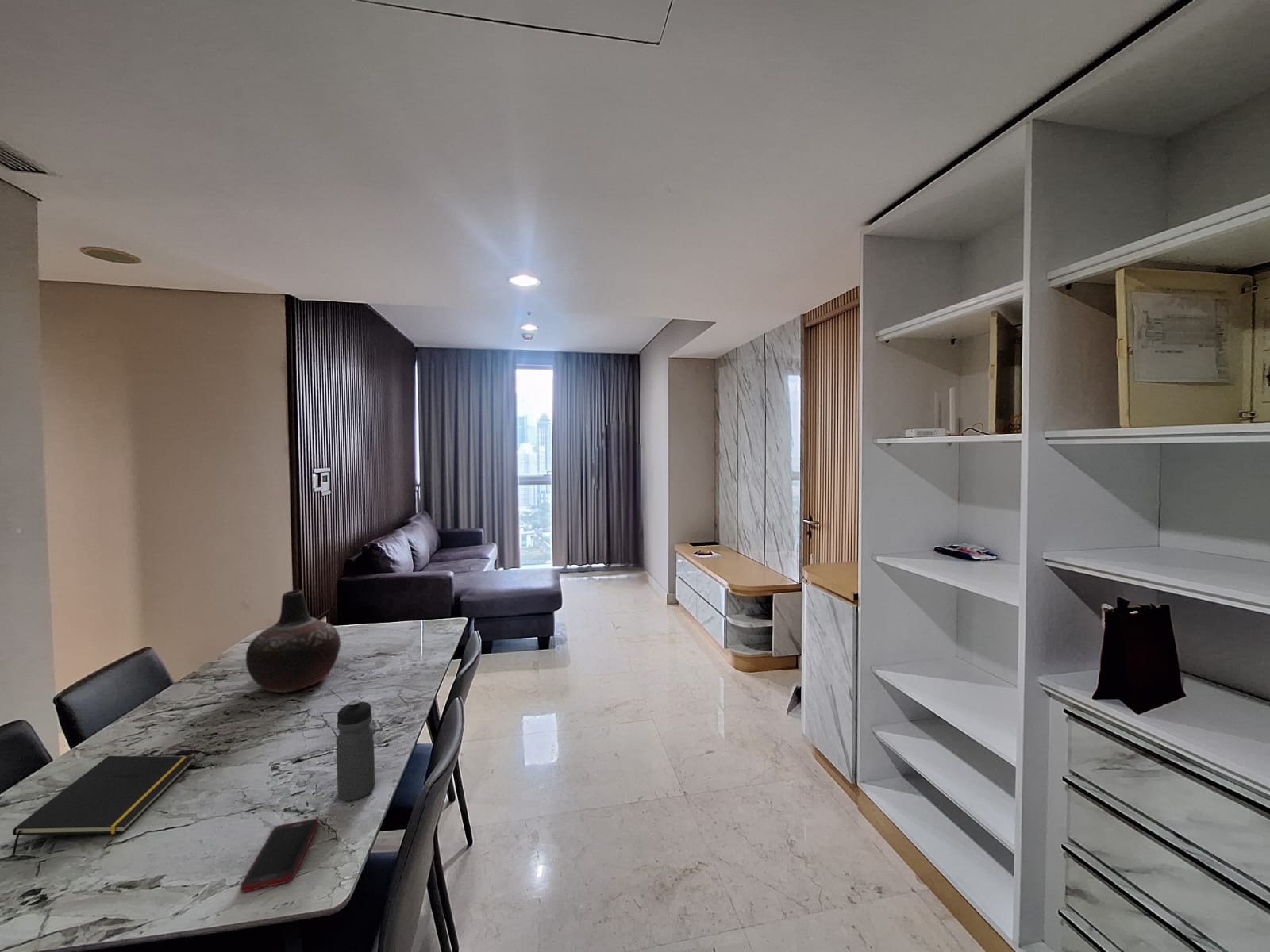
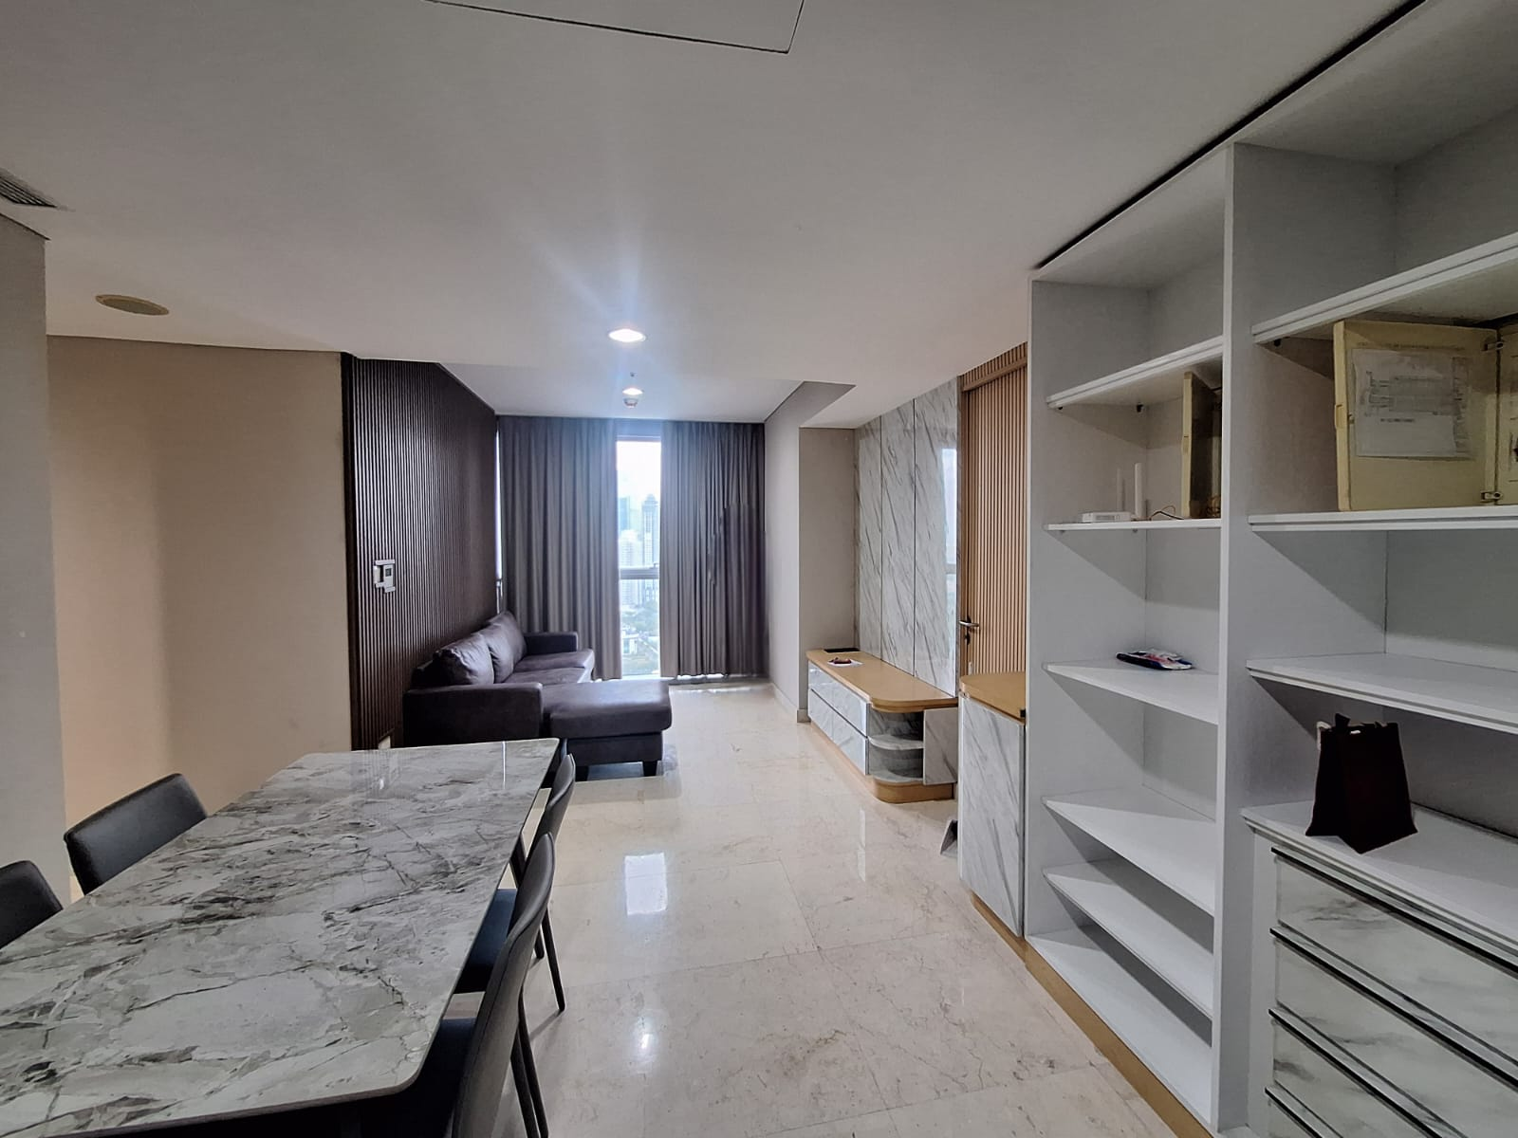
- cell phone [240,818,319,893]
- water bottle [336,698,375,801]
- notepad [11,755,194,856]
- vase [245,589,341,693]
